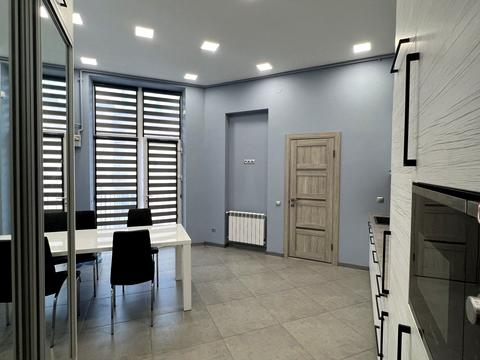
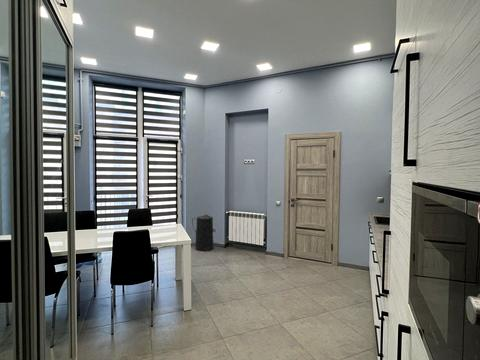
+ trash can [191,214,214,252]
